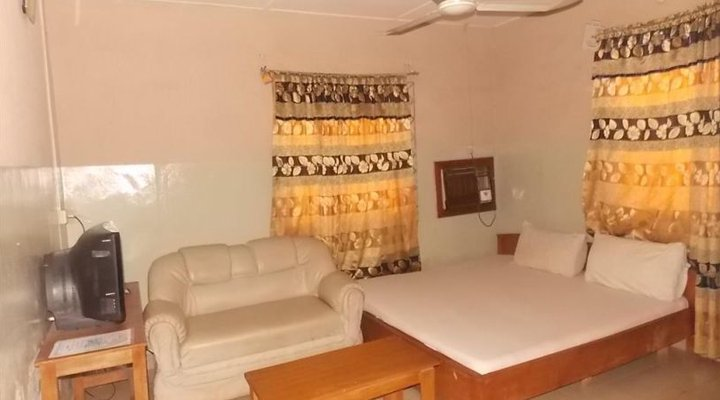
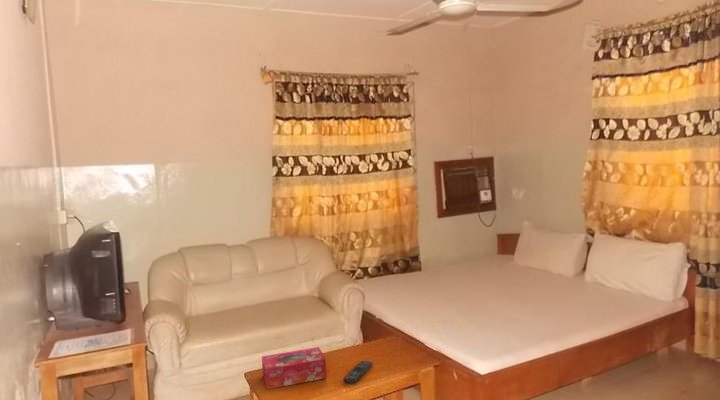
+ remote control [342,360,373,385]
+ tissue box [261,346,328,390]
